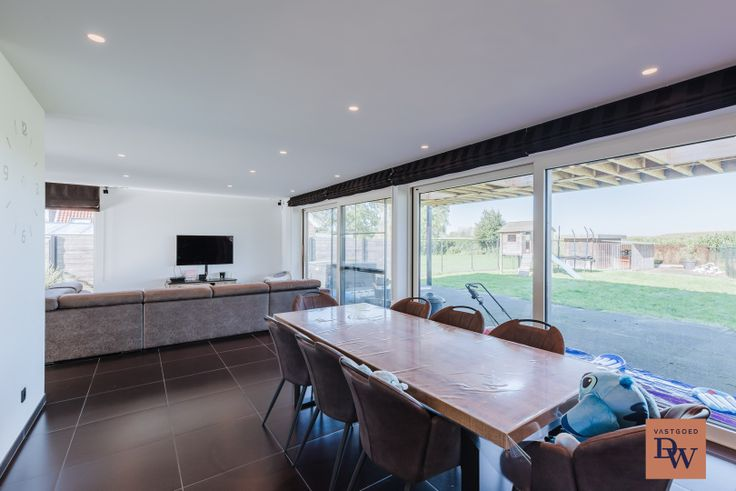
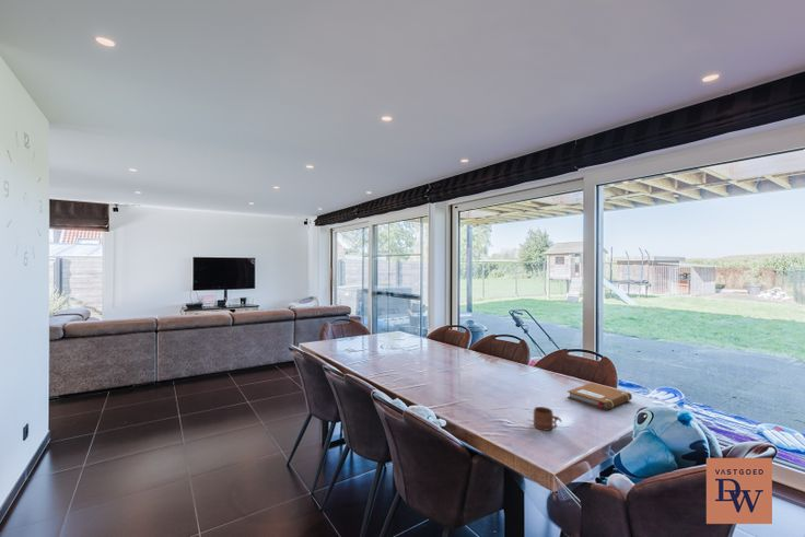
+ notebook [567,382,633,411]
+ mug [533,406,563,432]
